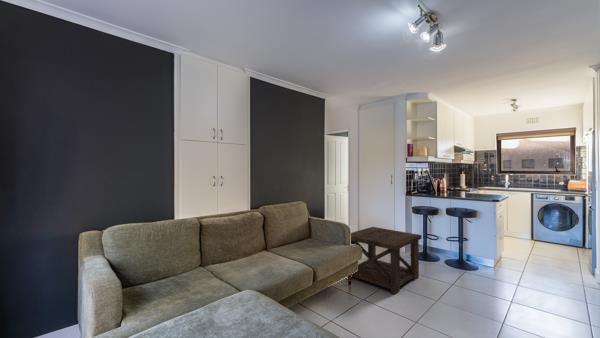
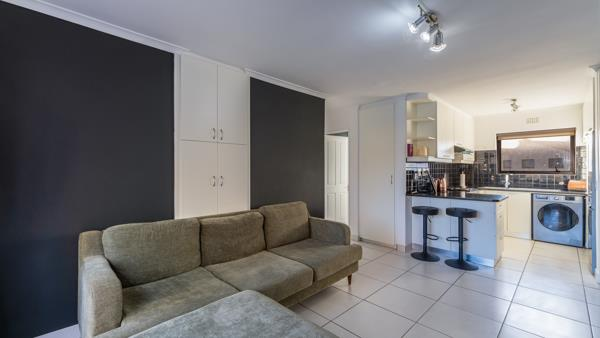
- side table [350,226,423,295]
